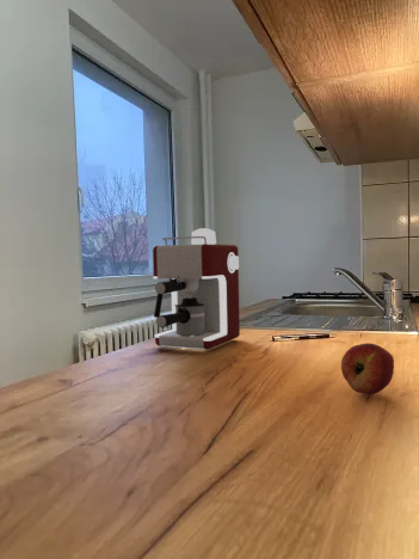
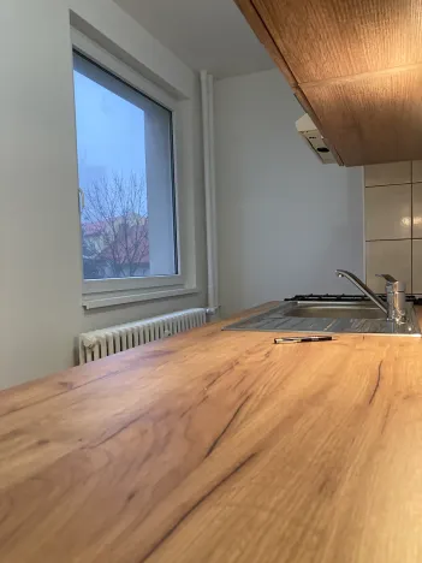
- apple [340,342,395,395]
- coffee maker [152,227,241,351]
